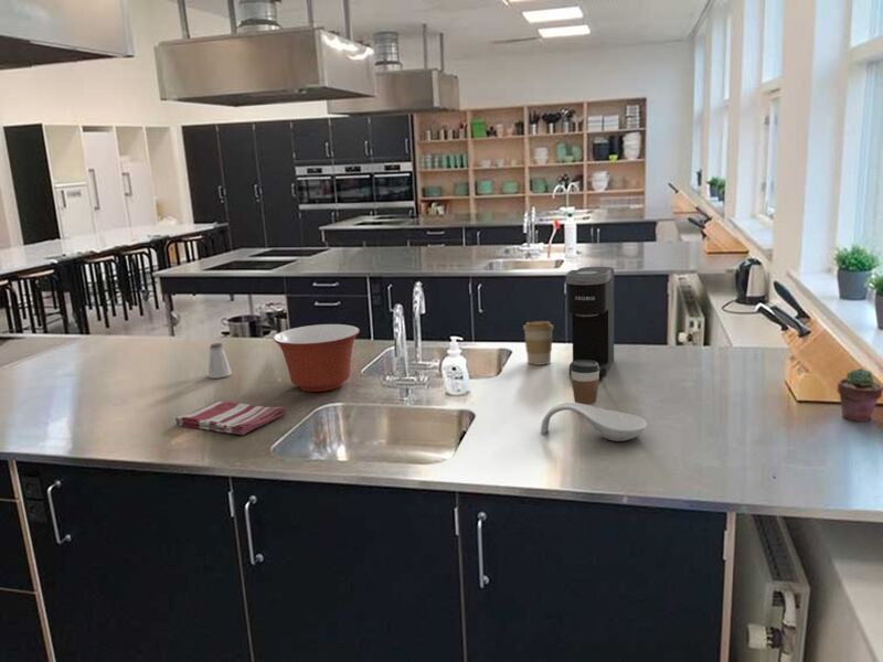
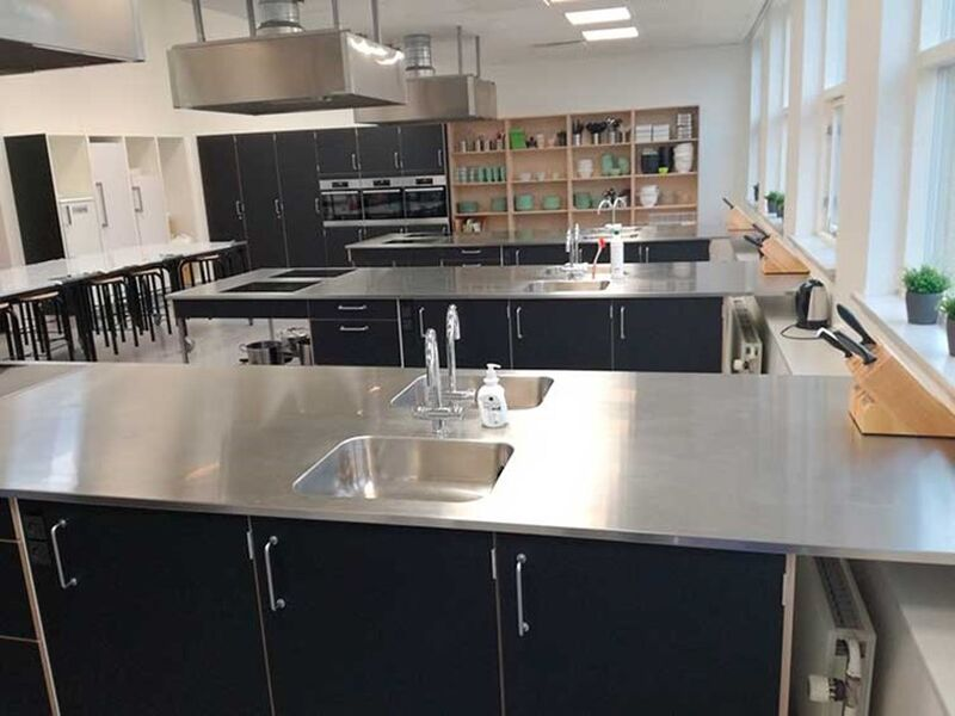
- coffee cup [522,320,554,366]
- saltshaker [208,342,233,380]
- dish towel [174,401,287,436]
- coffee cup [571,360,600,407]
- coffee maker [565,266,615,380]
- potted succulent [837,367,883,423]
- mixing bowl [273,323,361,393]
- spoon rest [540,402,648,442]
